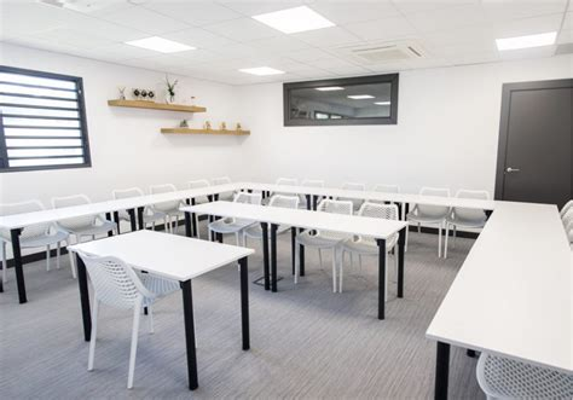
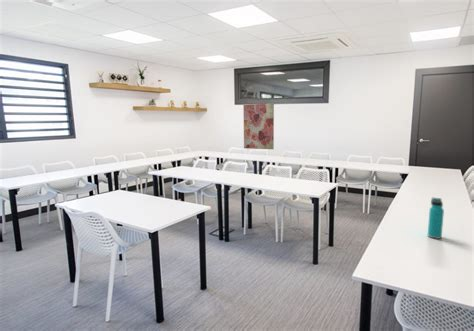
+ wall art [243,102,275,150]
+ water bottle [427,197,445,240]
